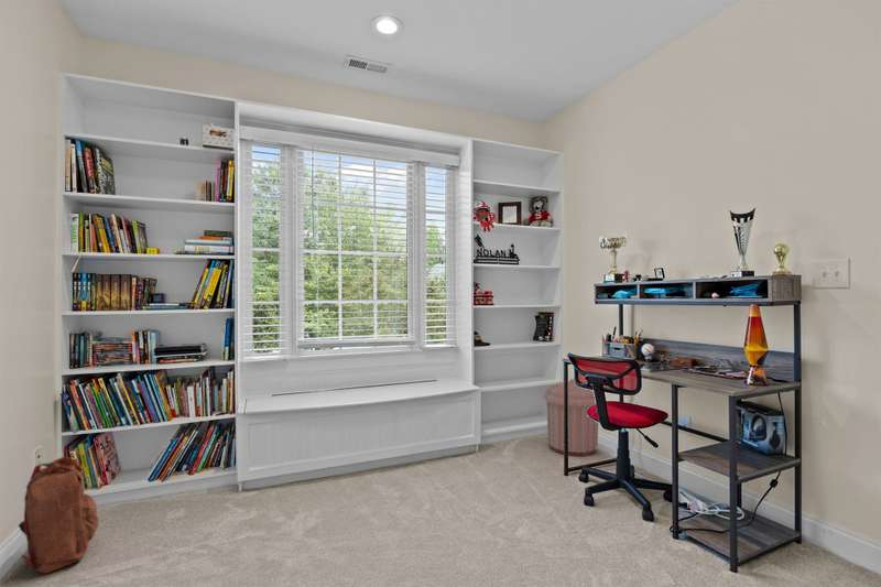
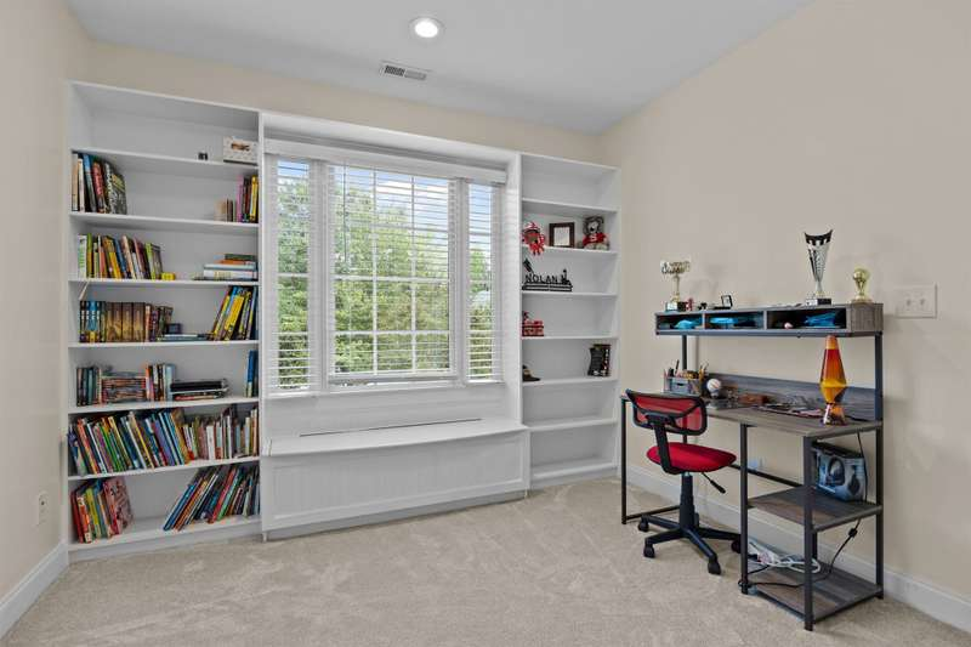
- trash can [543,378,599,457]
- backpack [18,456,99,575]
